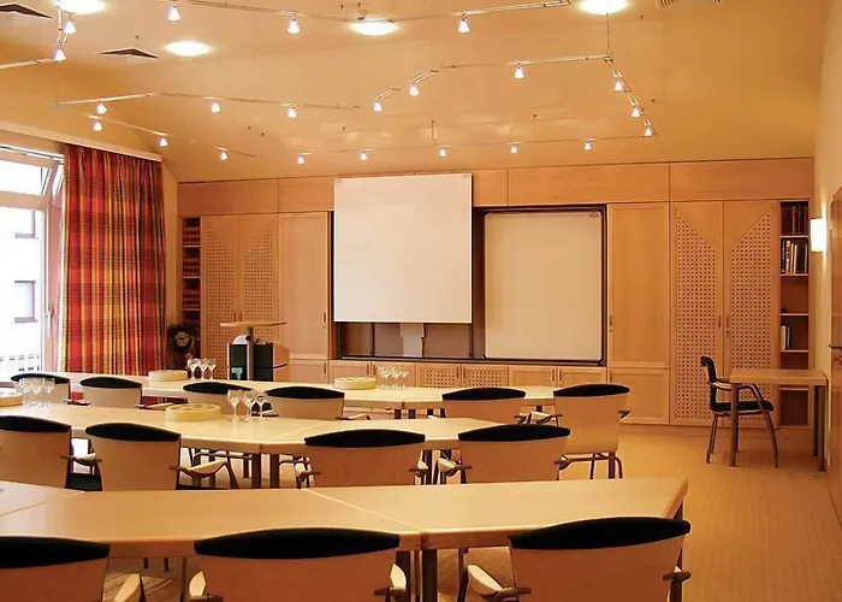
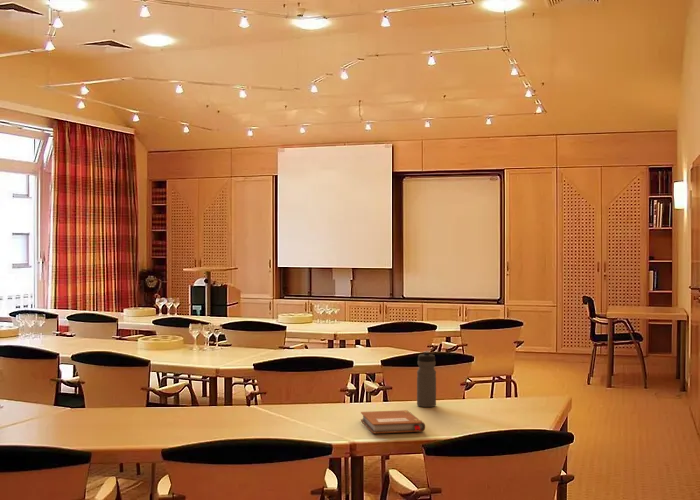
+ notebook [360,409,426,434]
+ water bottle [416,350,437,408]
